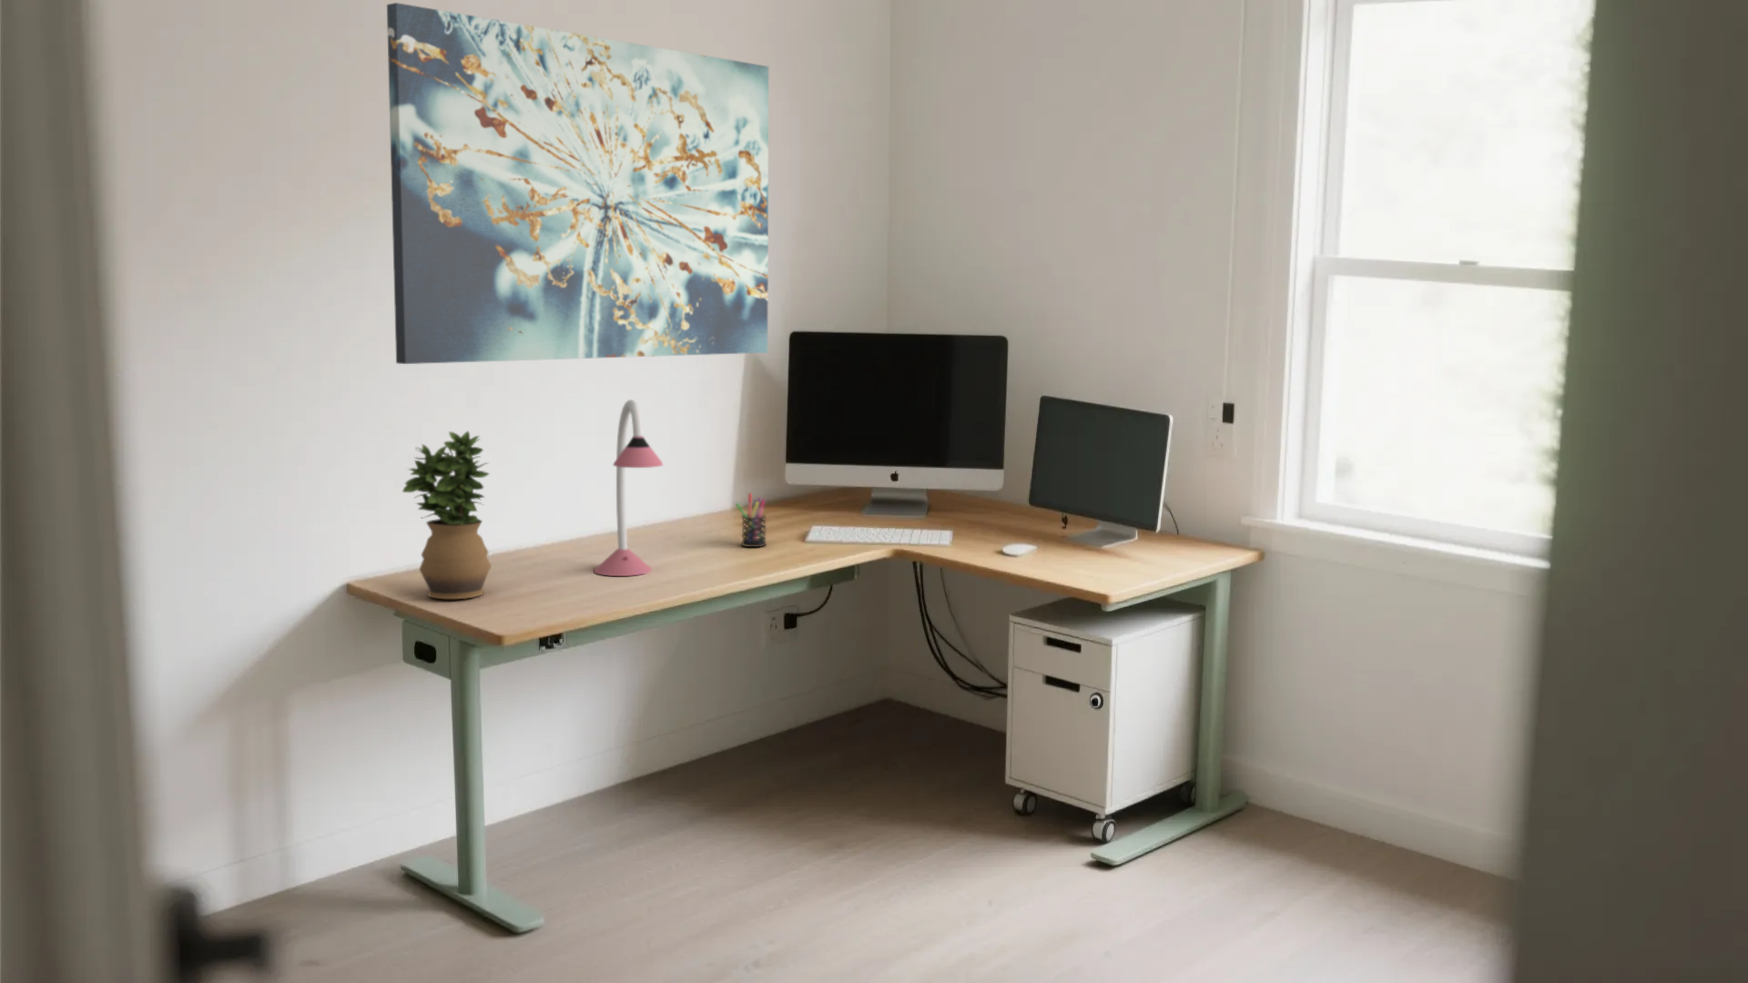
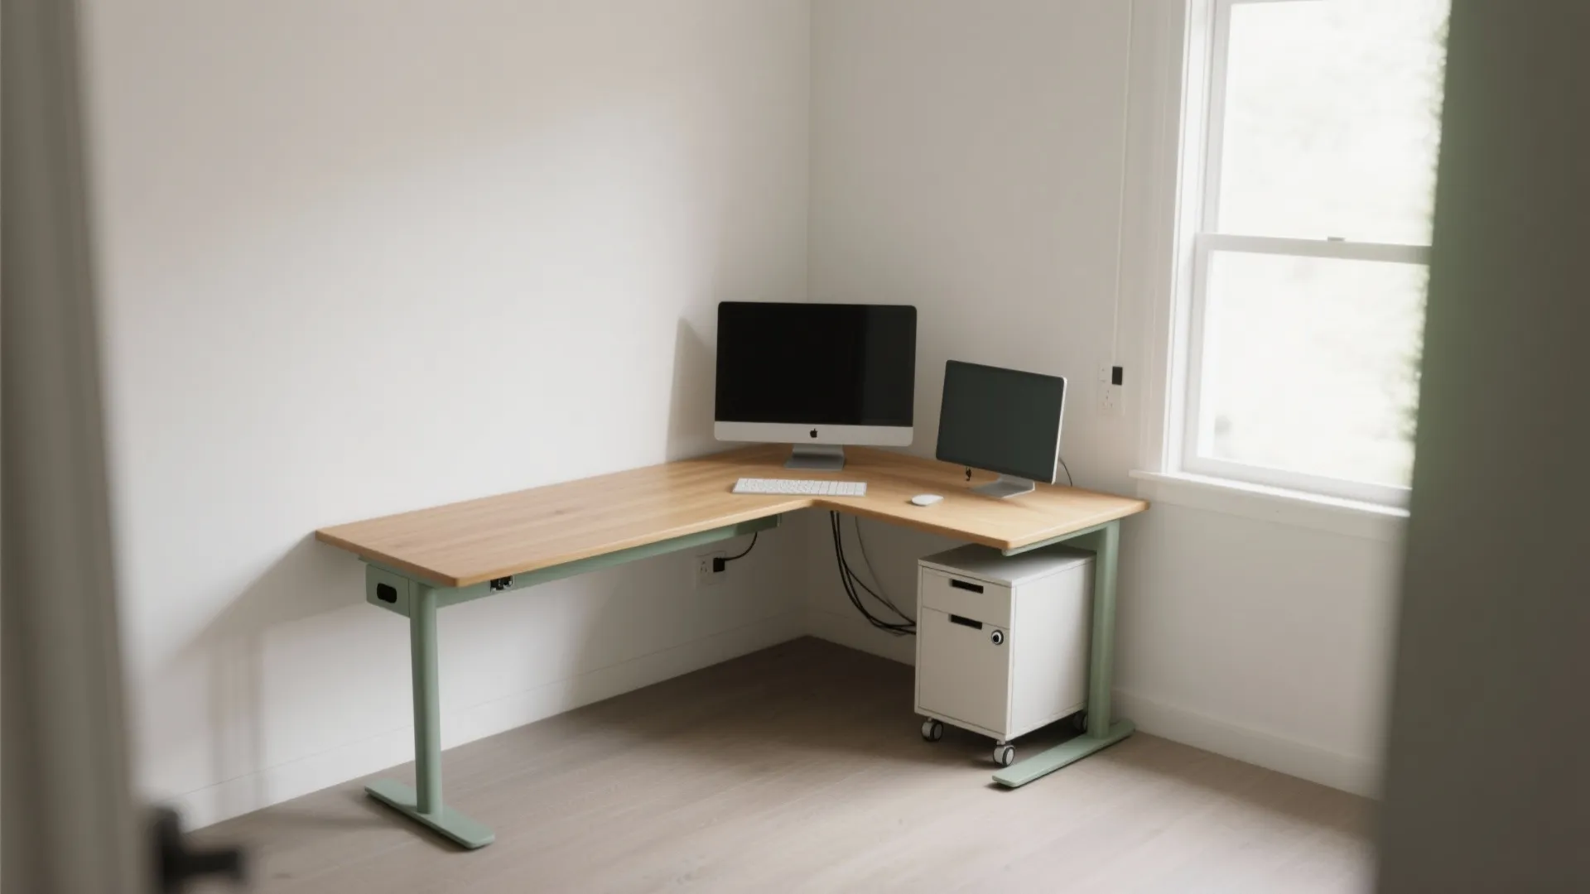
- desk lamp [593,398,664,577]
- pen holder [735,492,767,549]
- potted plant [401,431,491,600]
- wall art [387,2,770,365]
